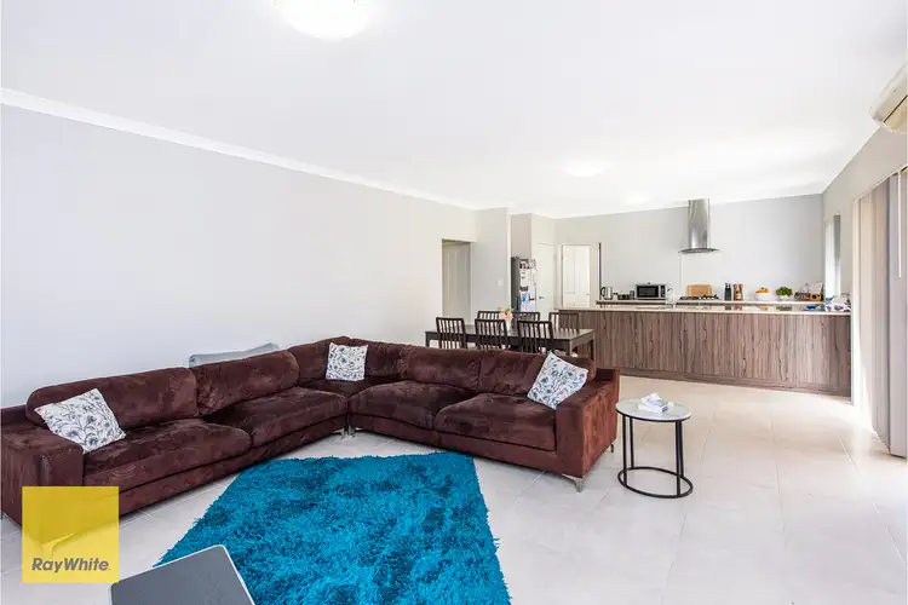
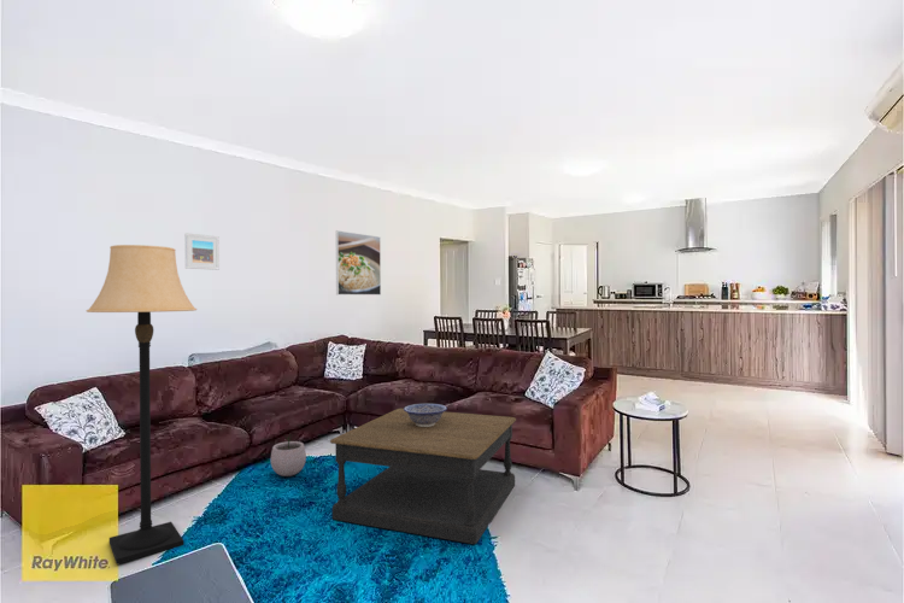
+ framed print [335,229,382,295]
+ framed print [184,232,221,271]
+ plant pot [270,432,307,478]
+ coffee table [329,408,517,545]
+ decorative bowl [403,403,448,427]
+ lamp [86,244,198,566]
